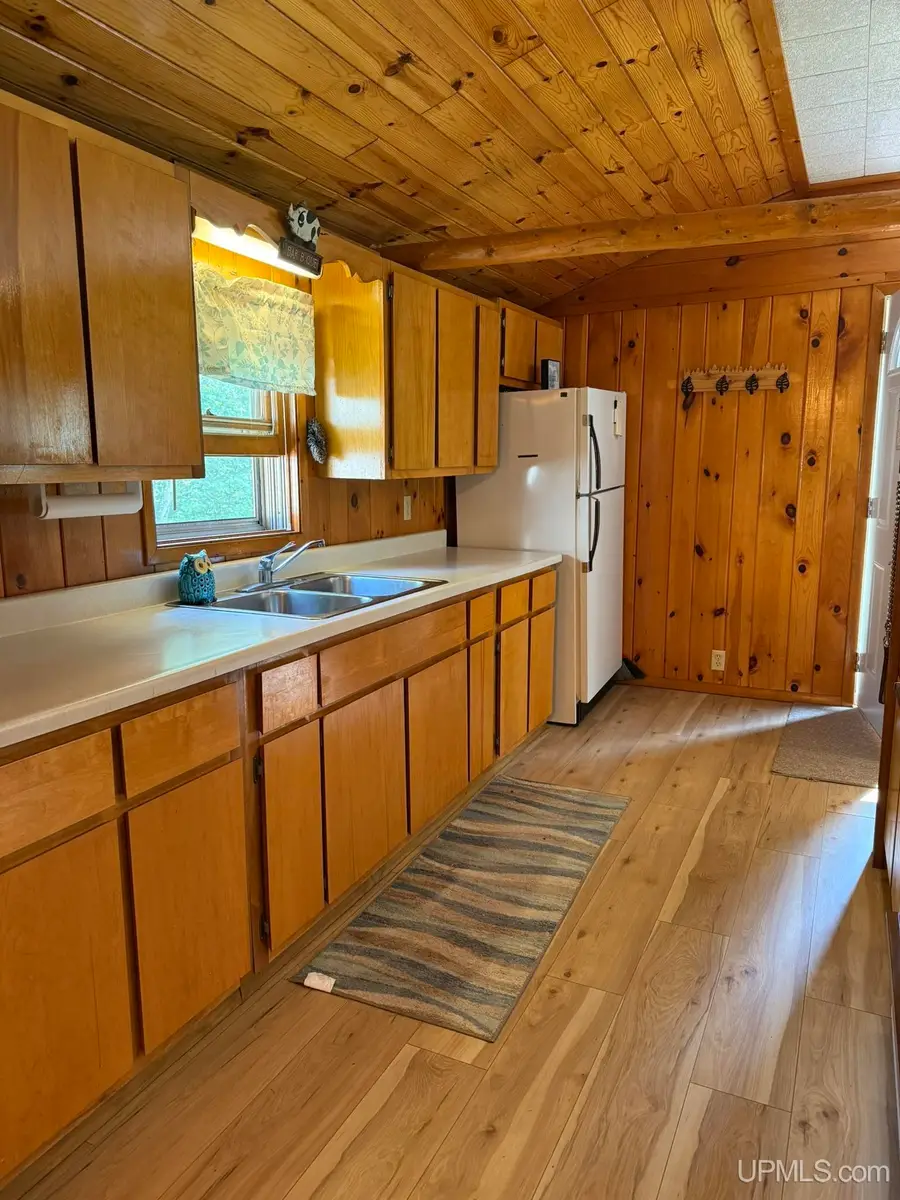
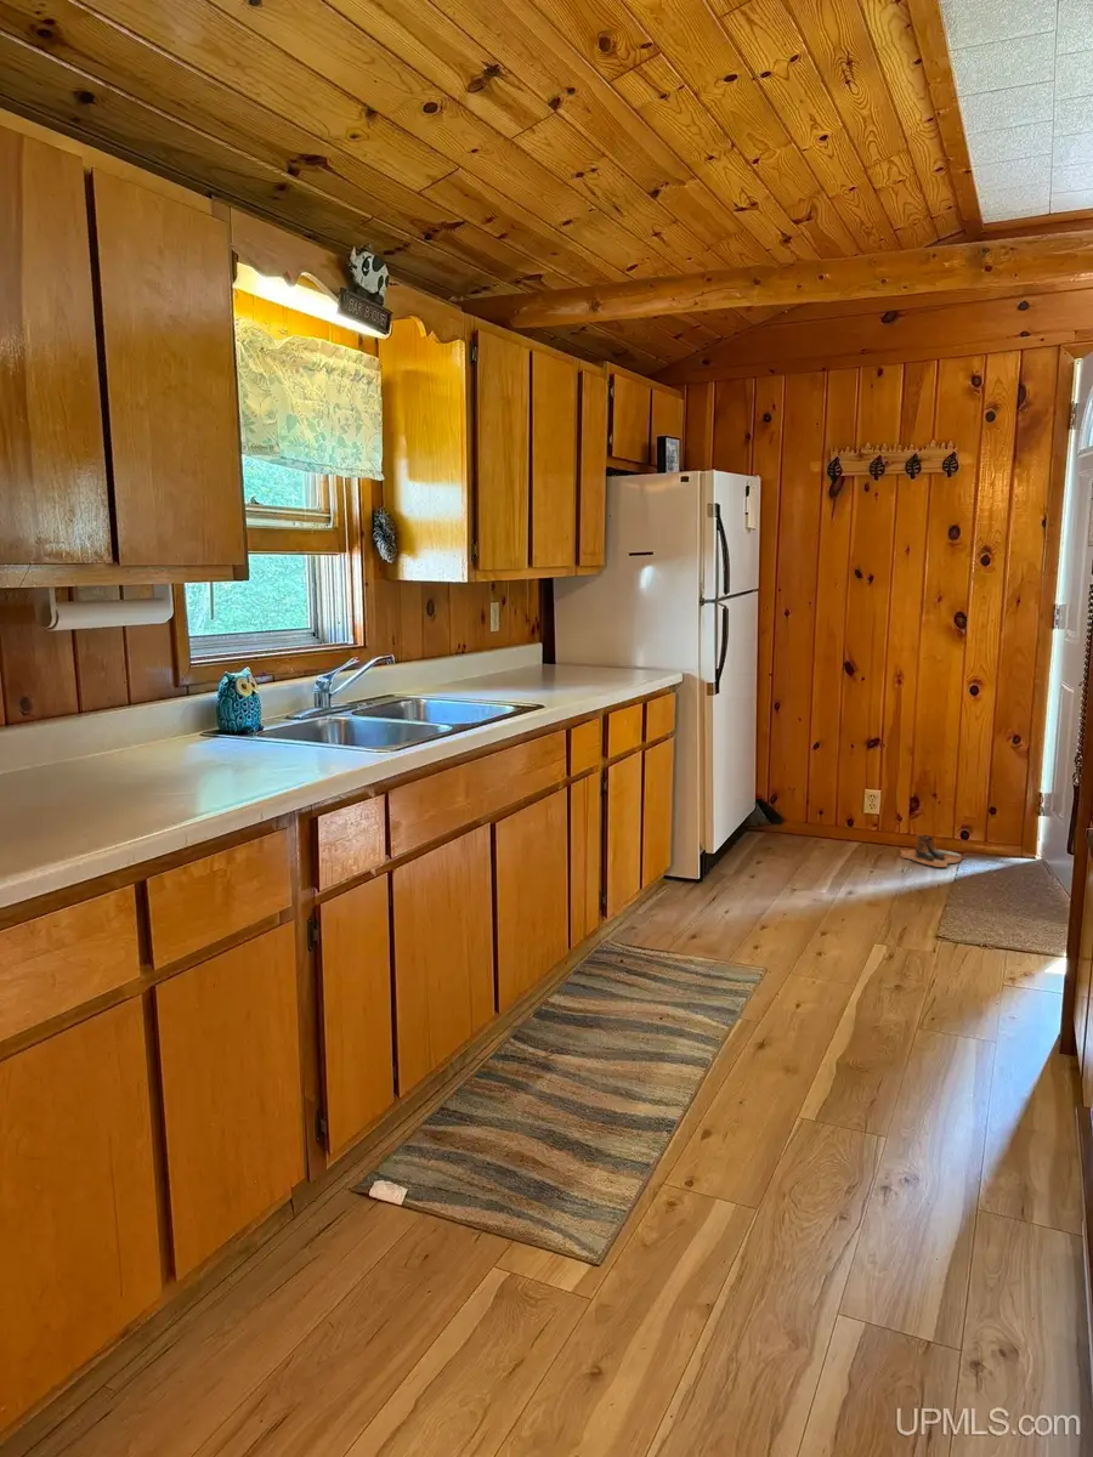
+ boots [899,833,965,868]
